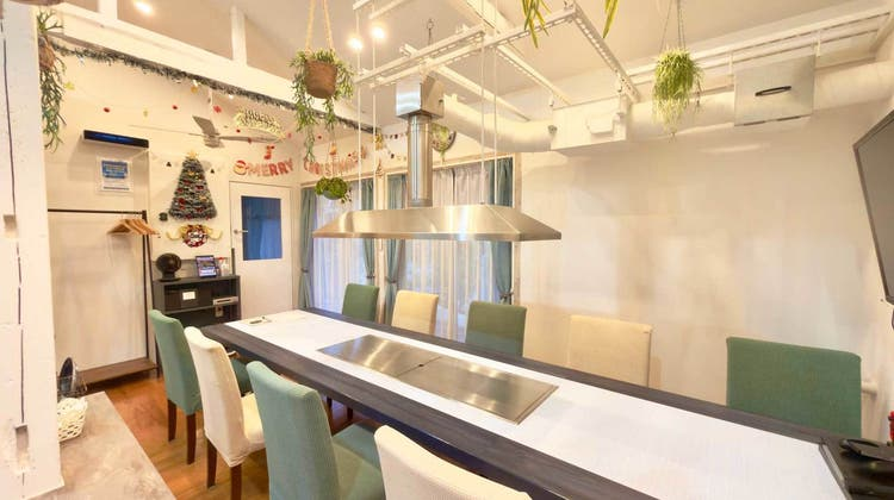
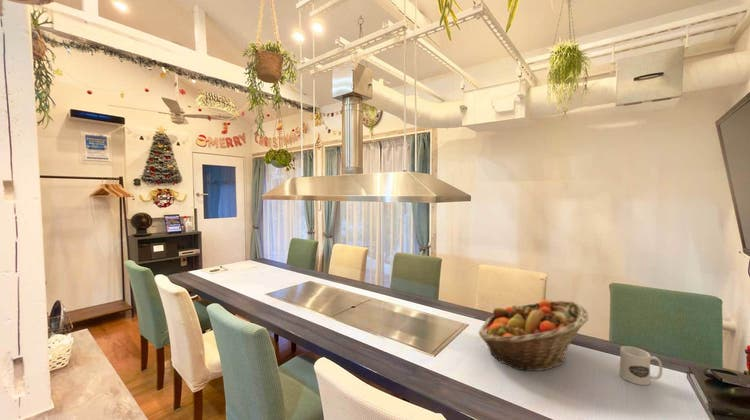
+ fruit basket [478,299,589,372]
+ mug [619,345,663,386]
